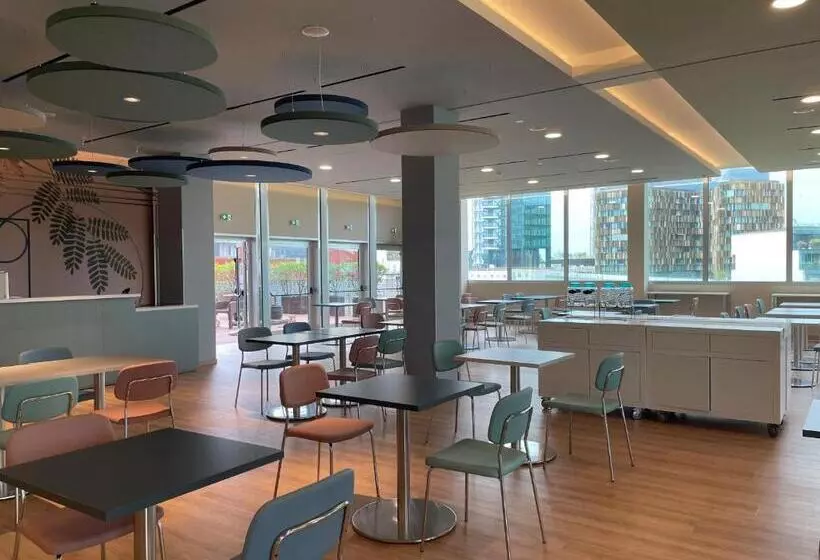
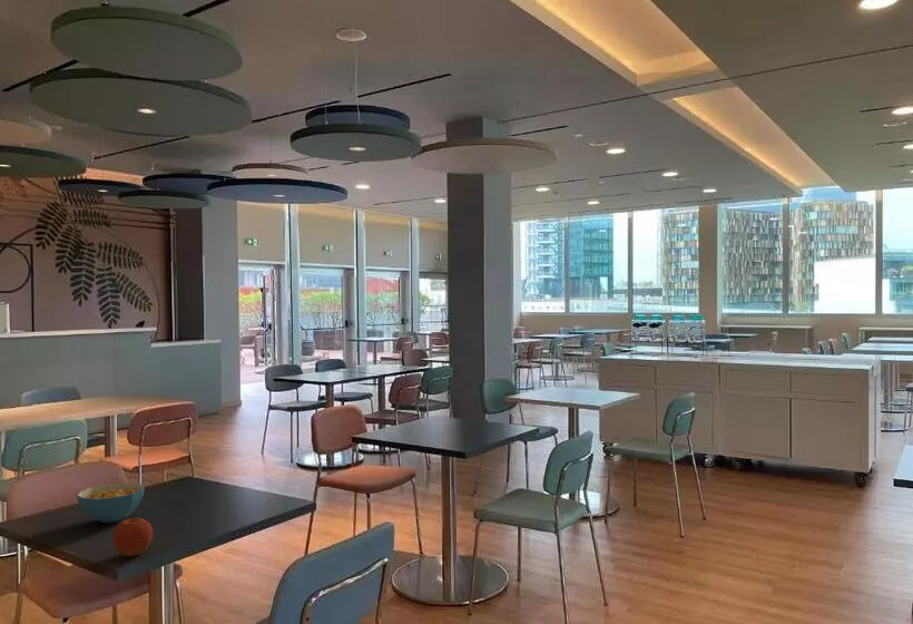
+ cereal bowl [76,481,146,524]
+ fruit [111,517,154,557]
